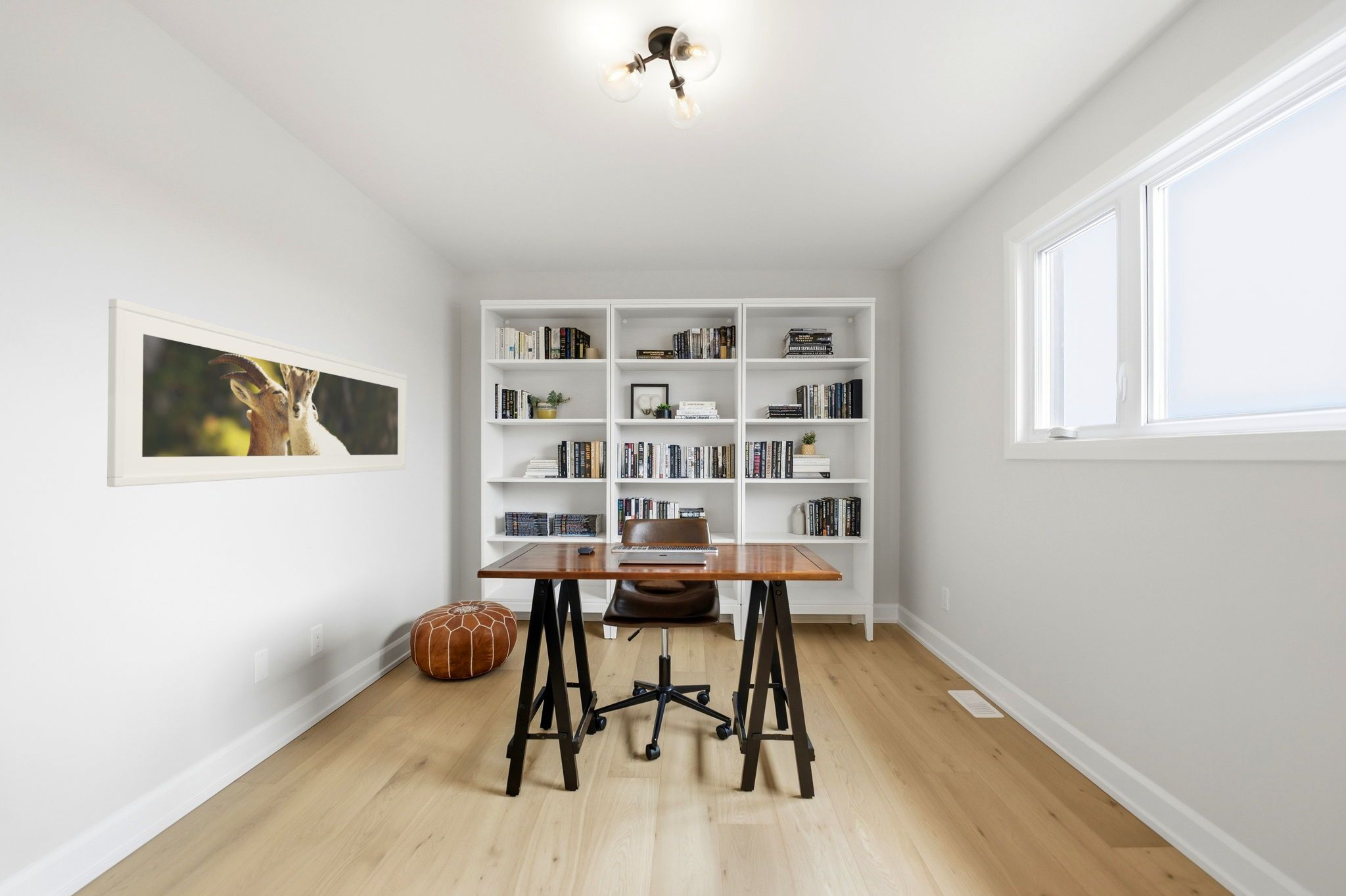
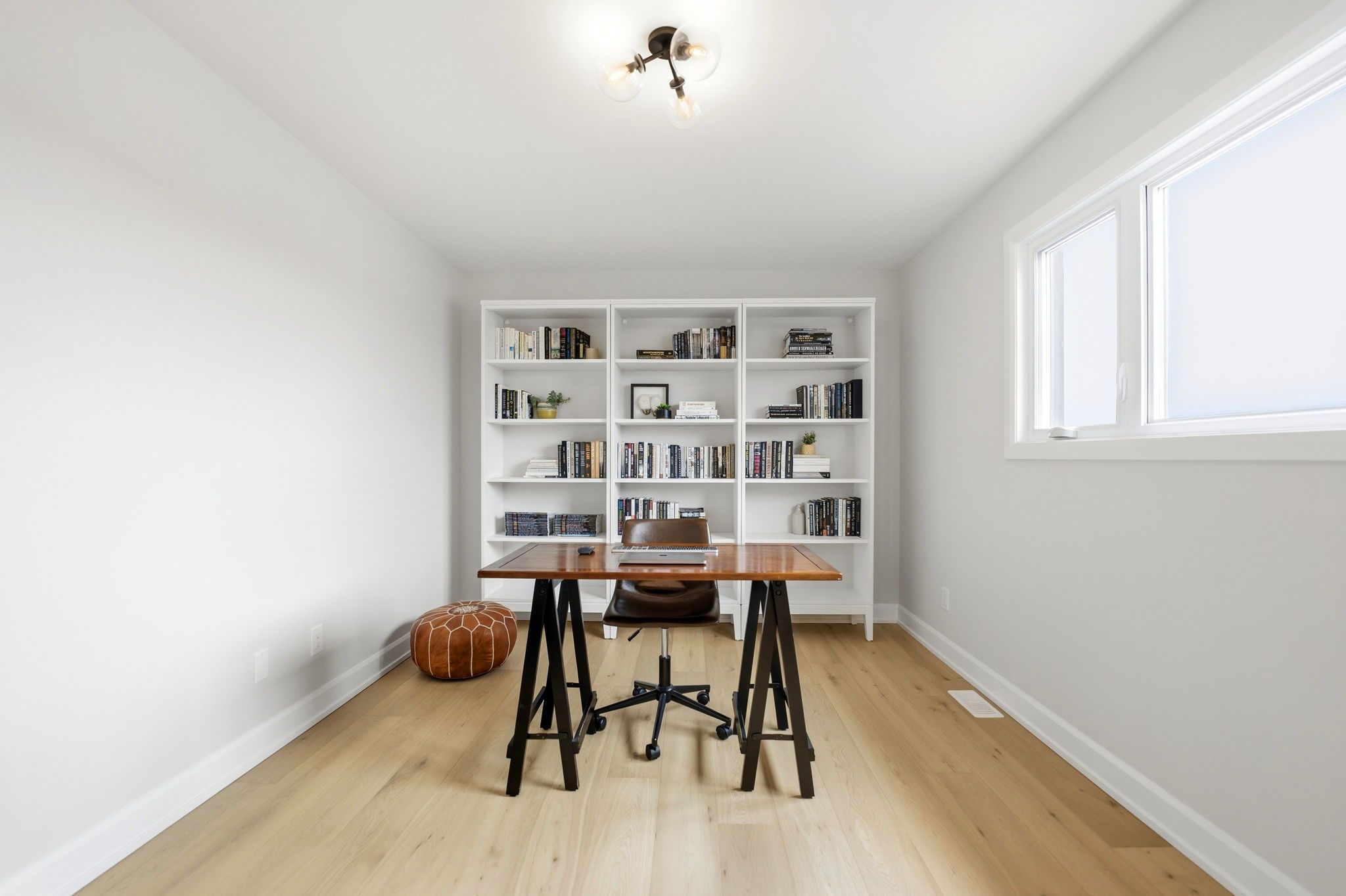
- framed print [106,298,407,487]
